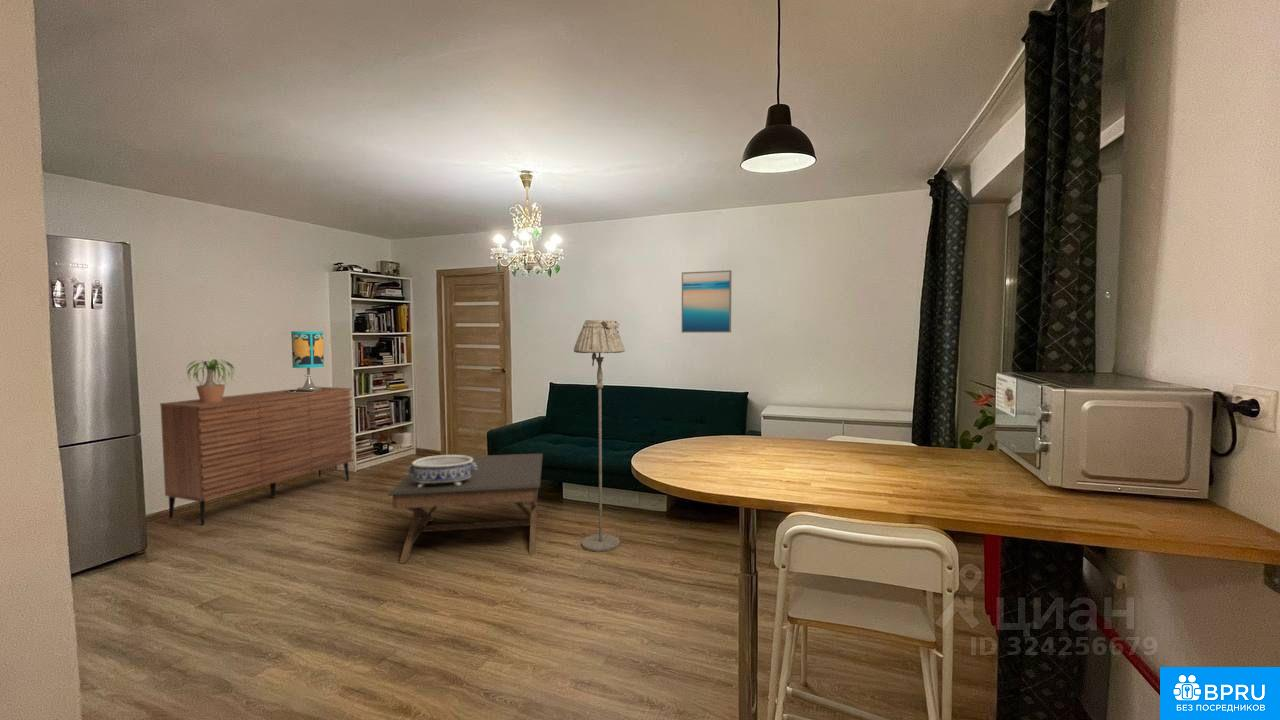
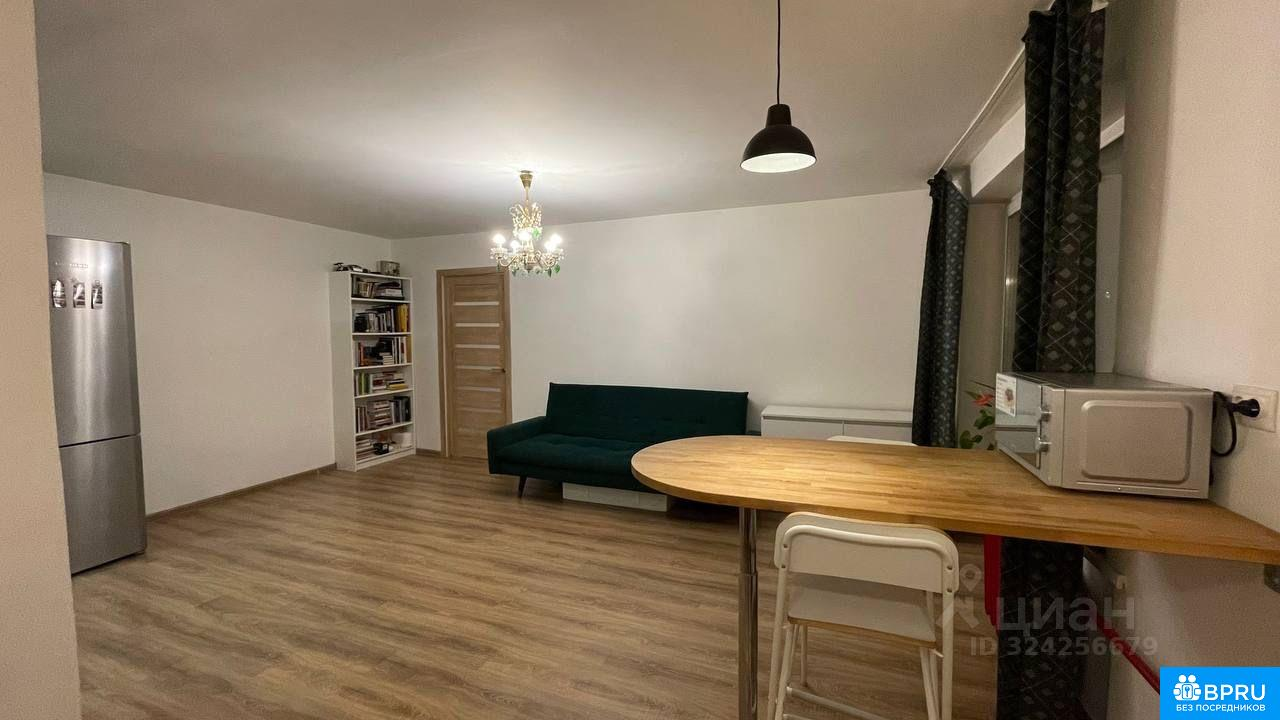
- table lamp [289,330,325,392]
- sideboard [159,386,355,526]
- floor lamp [573,319,626,553]
- wall art [681,269,733,334]
- decorative bowl [408,454,477,488]
- potted plant [182,358,241,403]
- coffee table [387,452,544,565]
